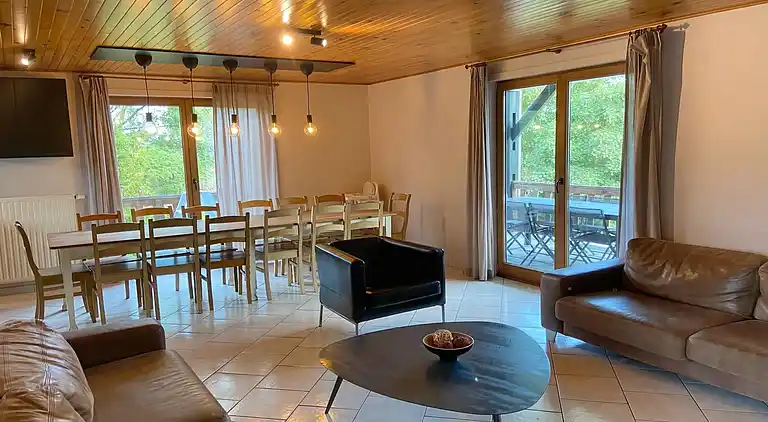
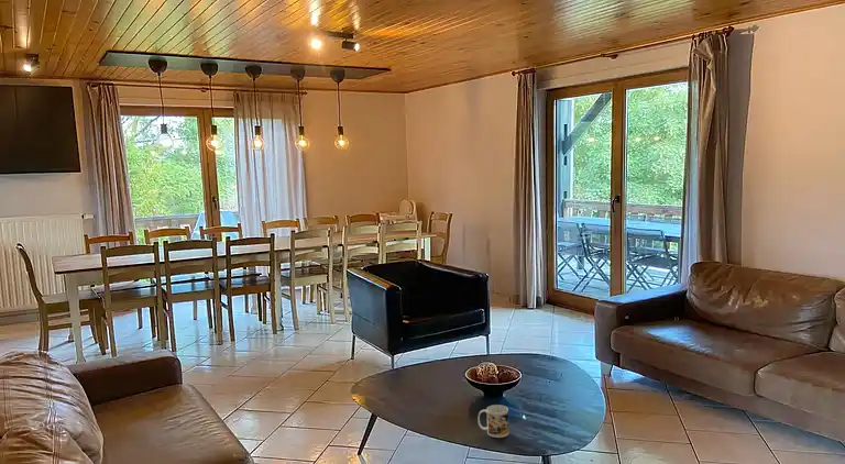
+ mug [476,404,509,439]
